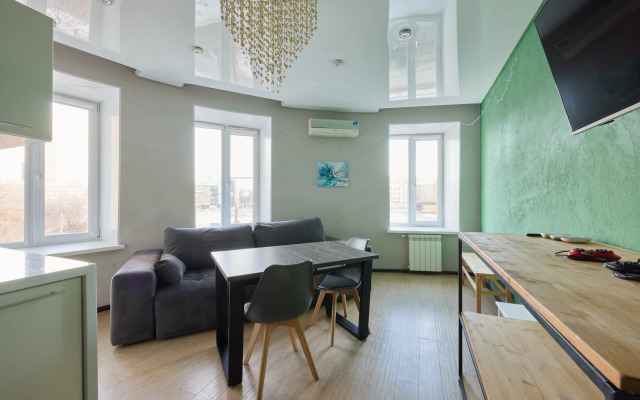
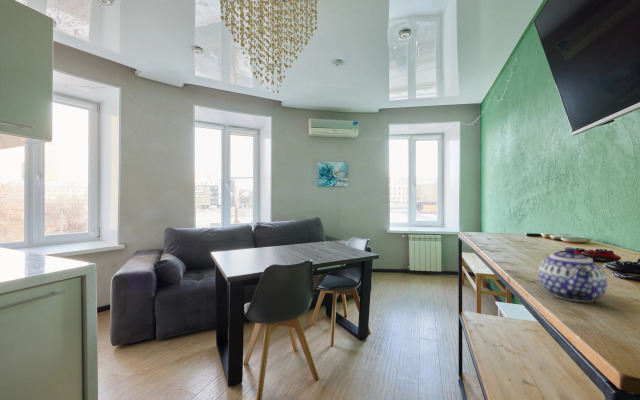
+ teapot [538,246,608,303]
